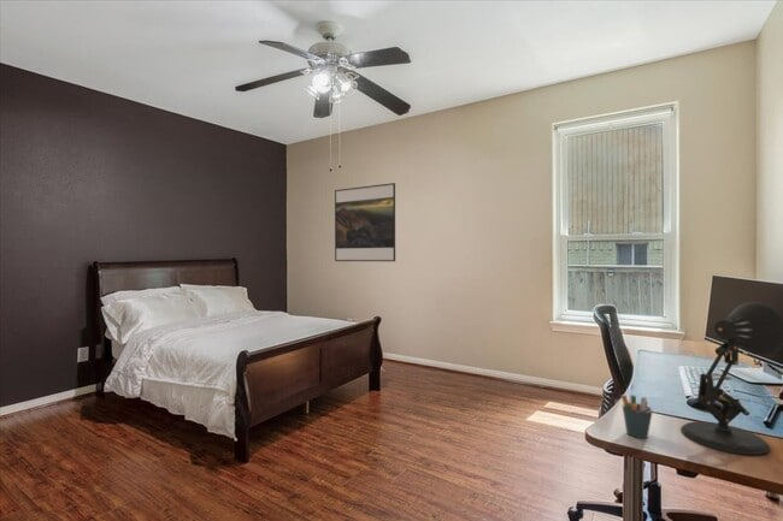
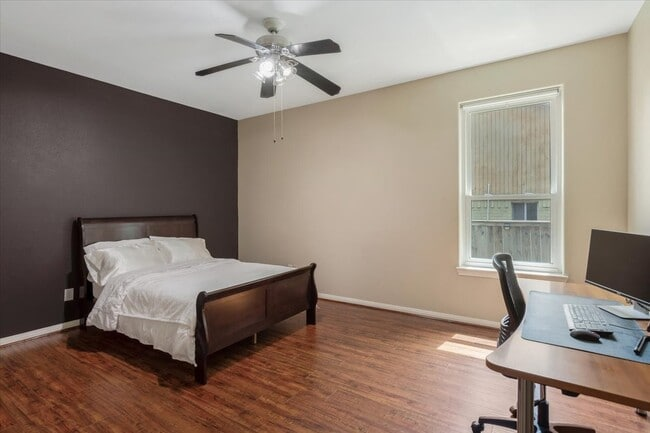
- desk lamp [679,301,783,456]
- pen holder [620,393,654,439]
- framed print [334,182,396,262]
